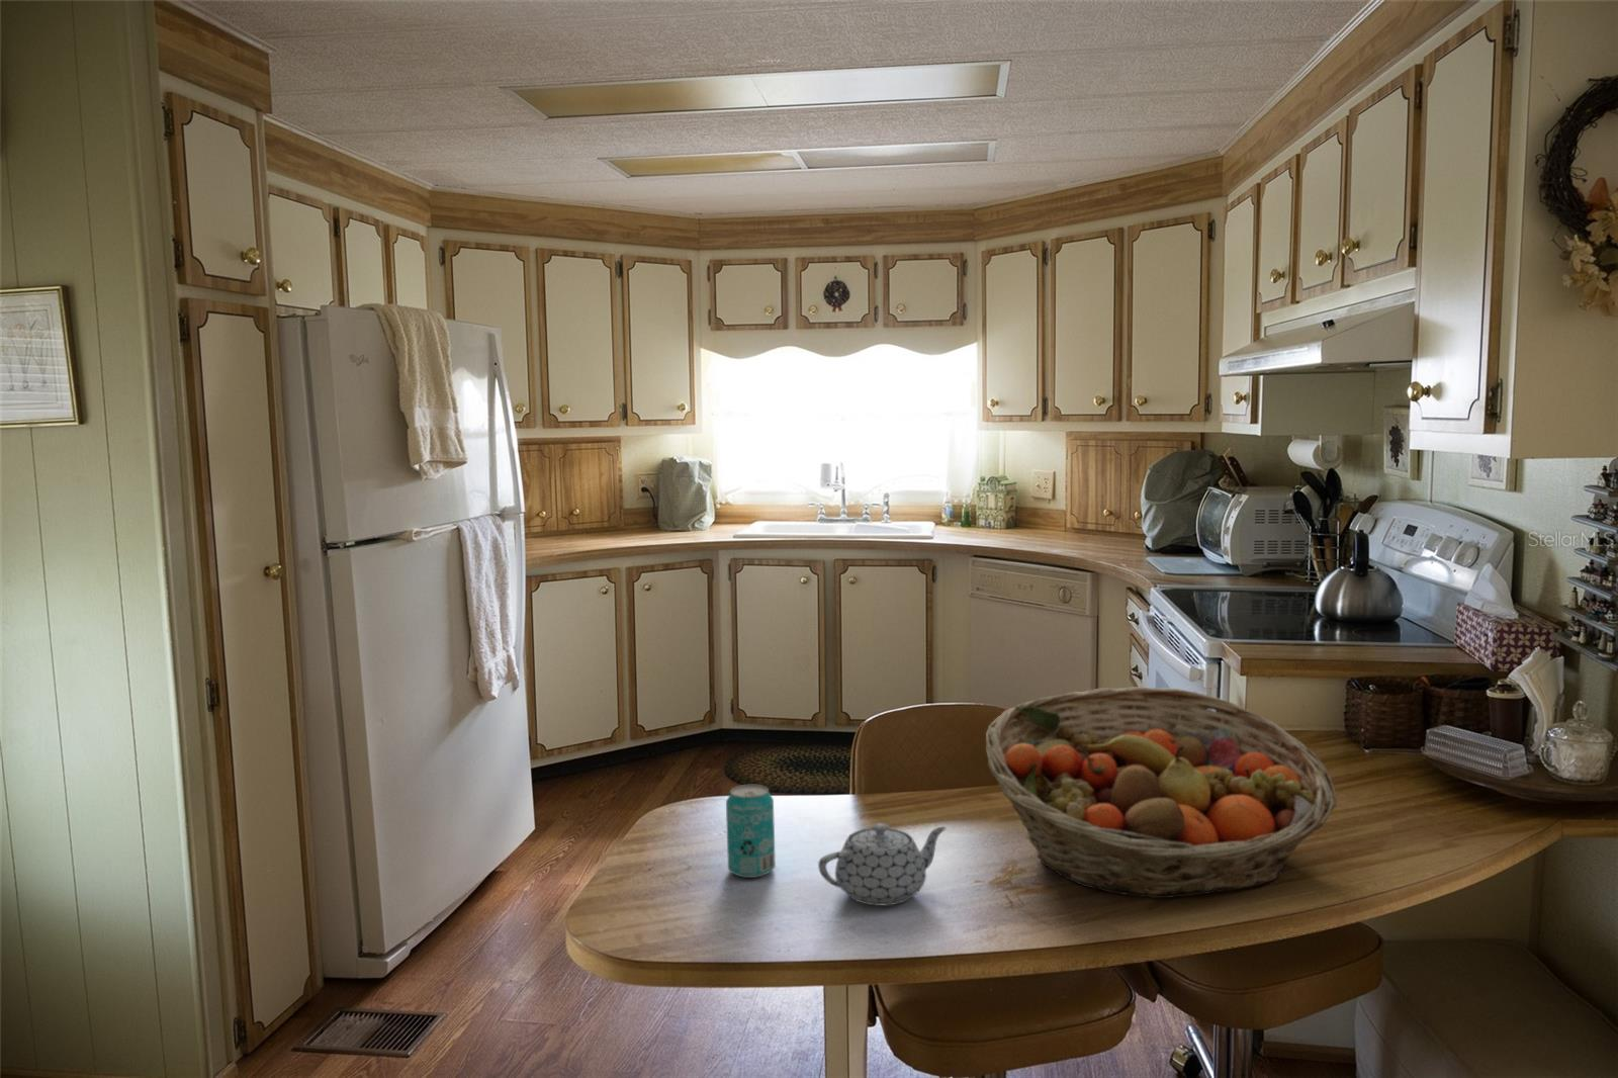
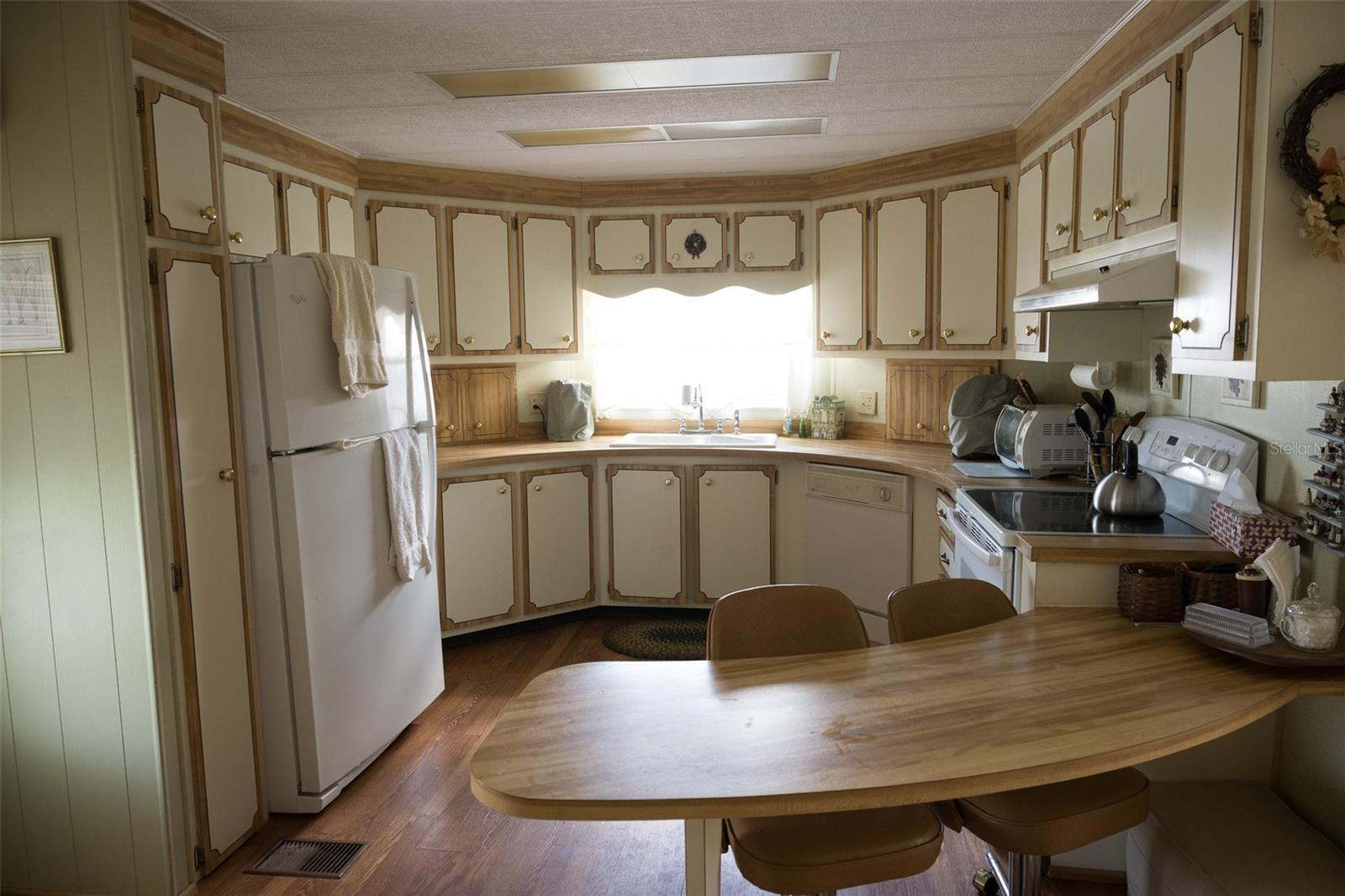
- teapot [817,822,948,906]
- beverage can [725,783,777,878]
- fruit basket [985,686,1338,899]
